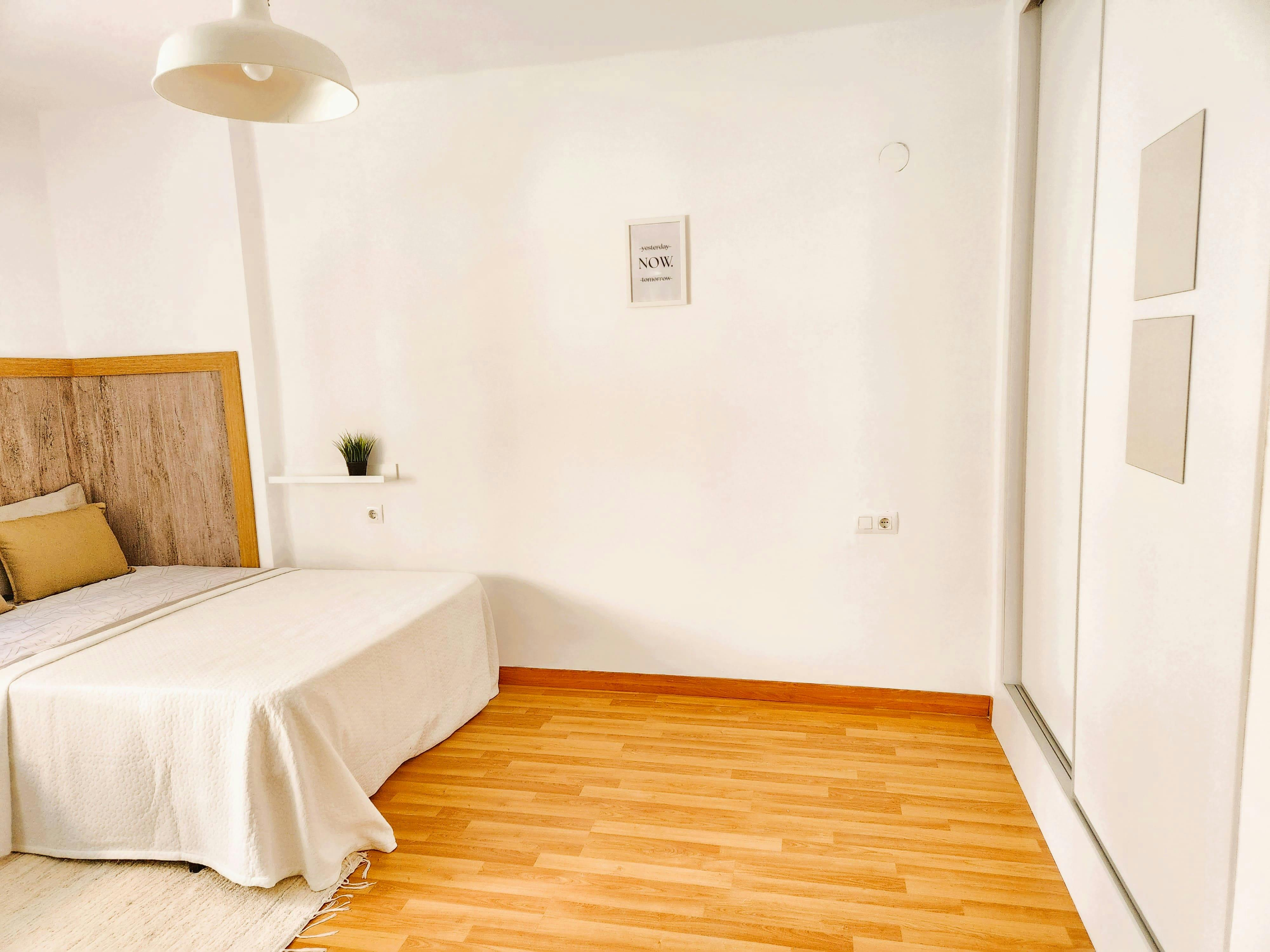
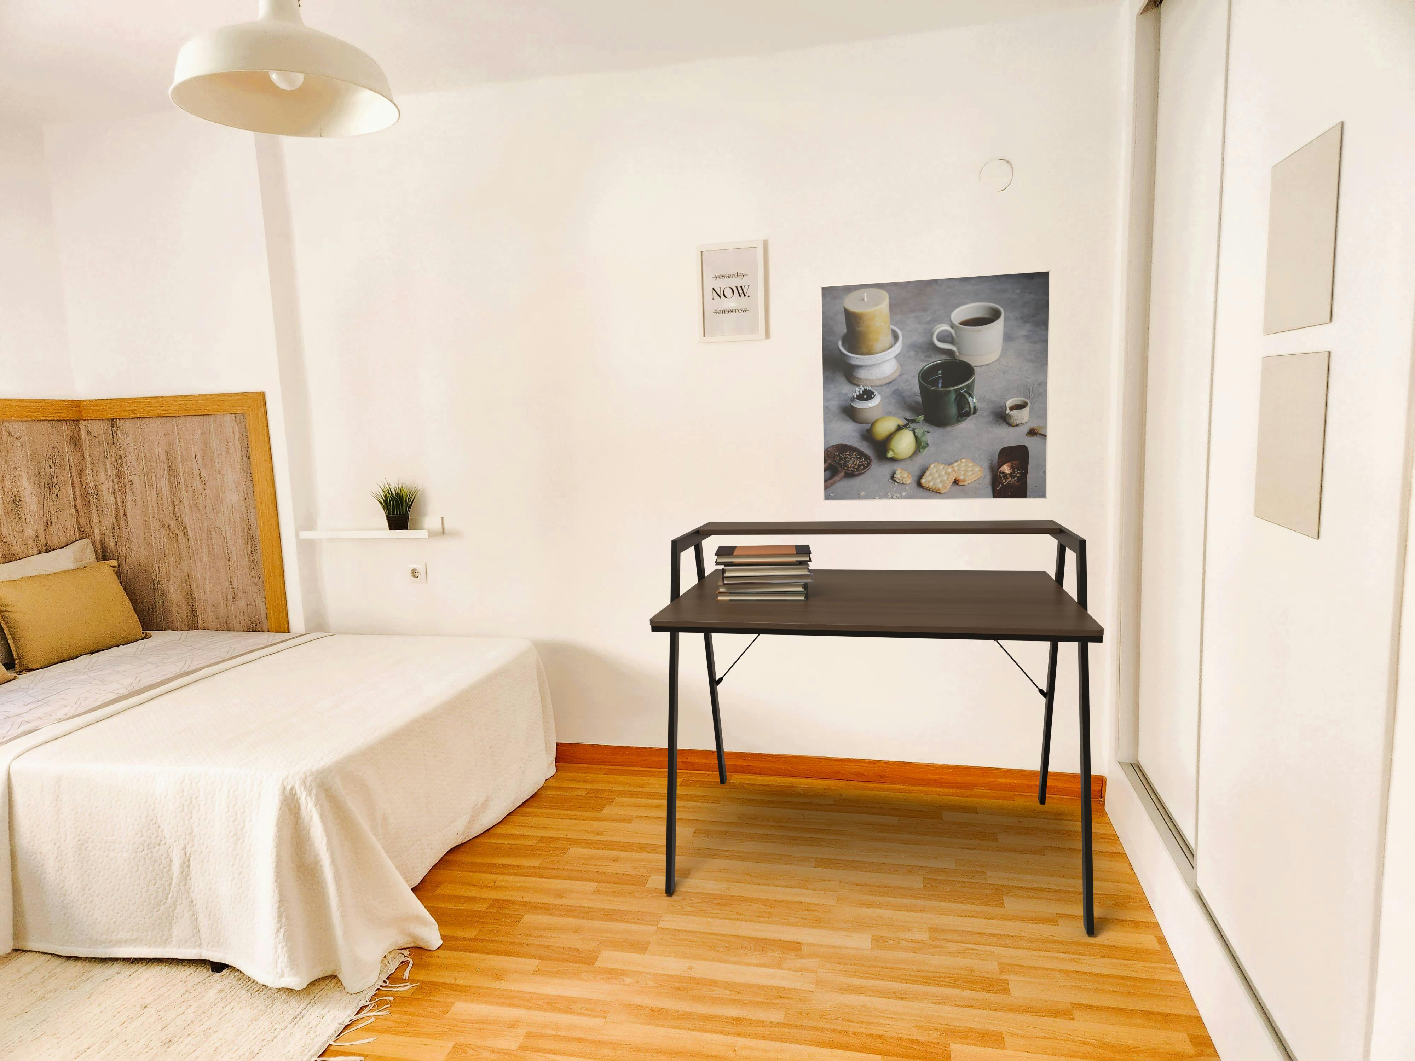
+ desk [650,519,1104,935]
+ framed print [820,270,1051,502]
+ book stack [714,544,813,601]
